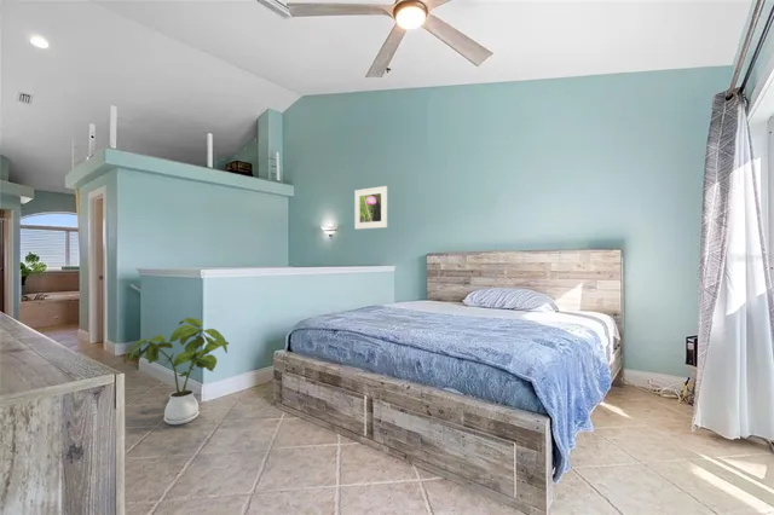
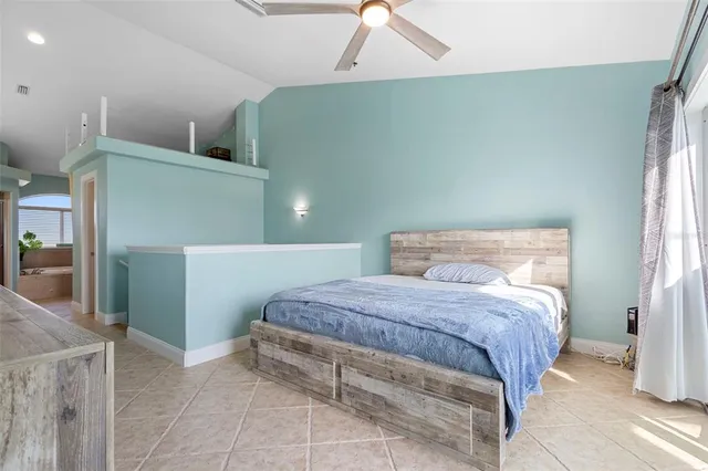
- house plant [123,317,230,426]
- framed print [353,185,388,231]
